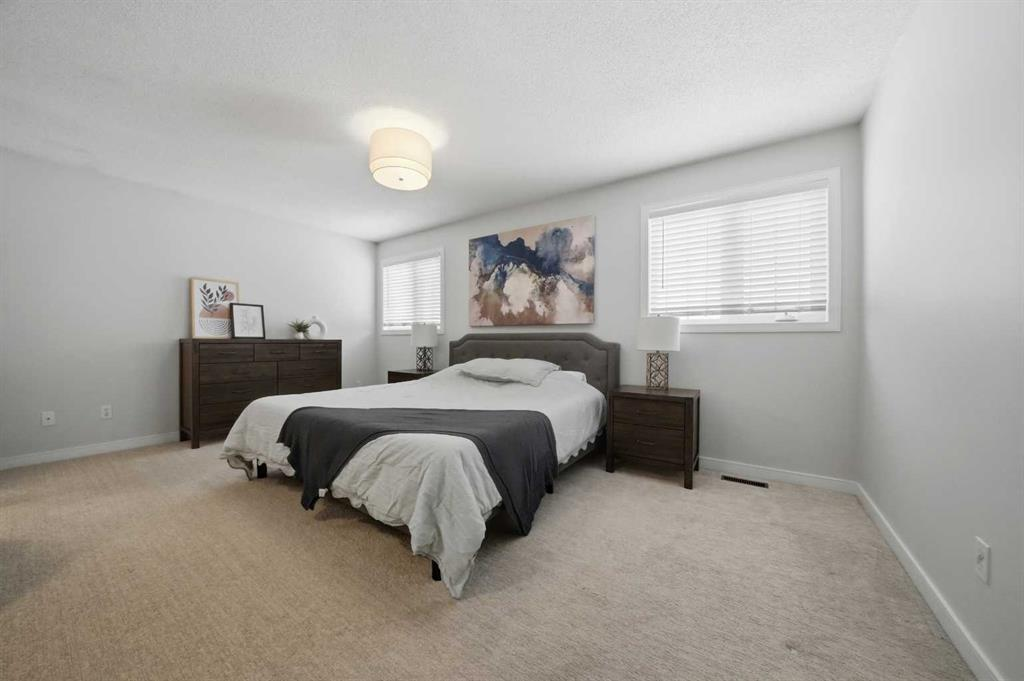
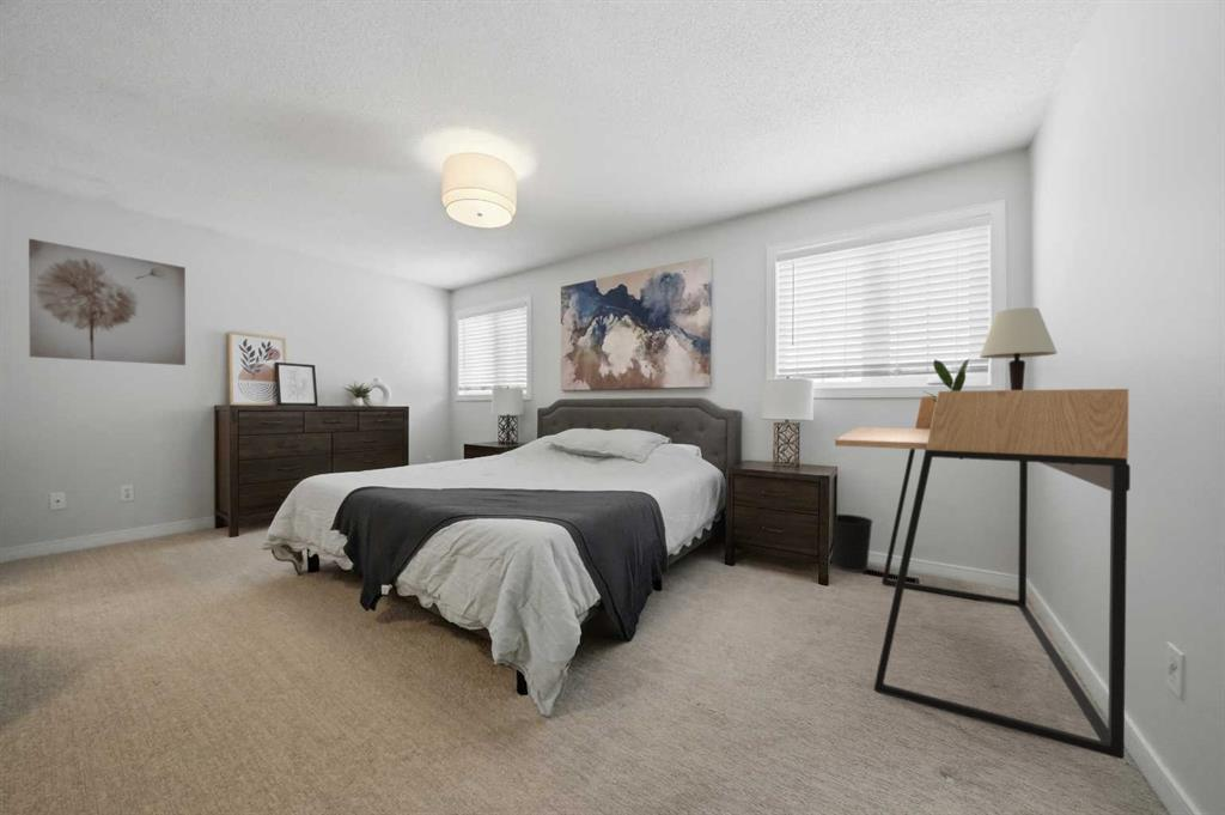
+ wastebasket [830,513,874,573]
+ wall art [28,237,187,366]
+ table lamp [979,306,1059,390]
+ potted plant [922,357,971,402]
+ desk [834,388,1132,760]
